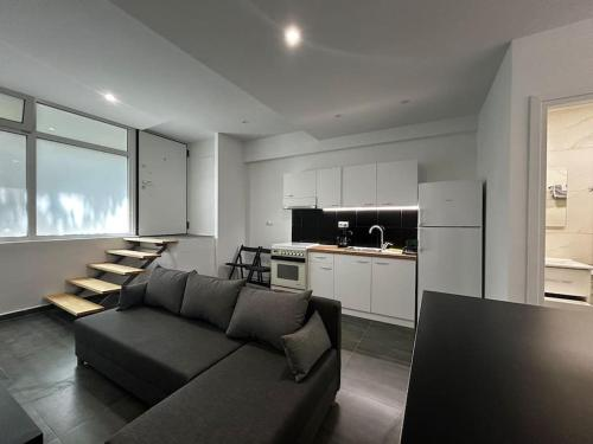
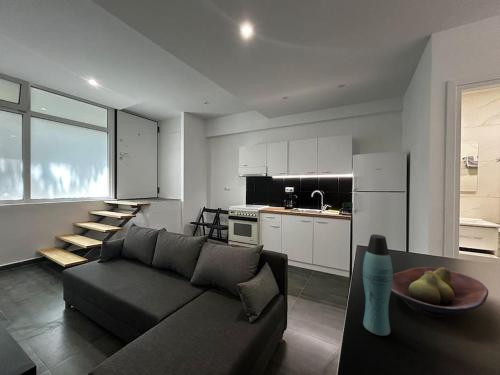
+ fruit bowl [391,266,489,318]
+ bottle [362,233,394,337]
